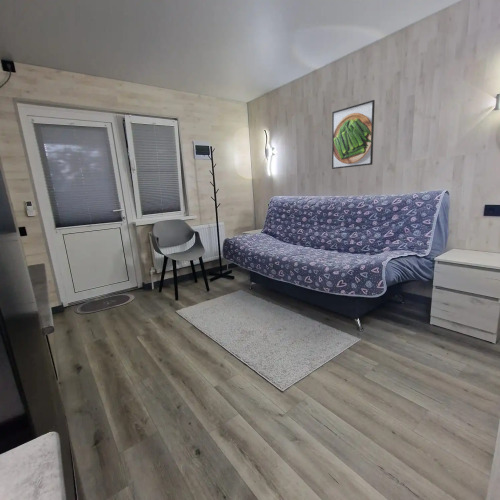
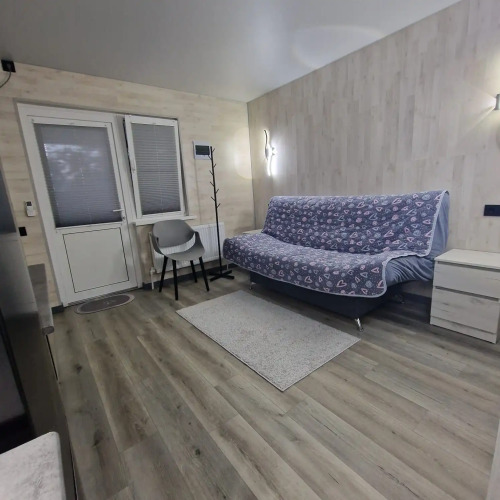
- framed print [331,99,376,170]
